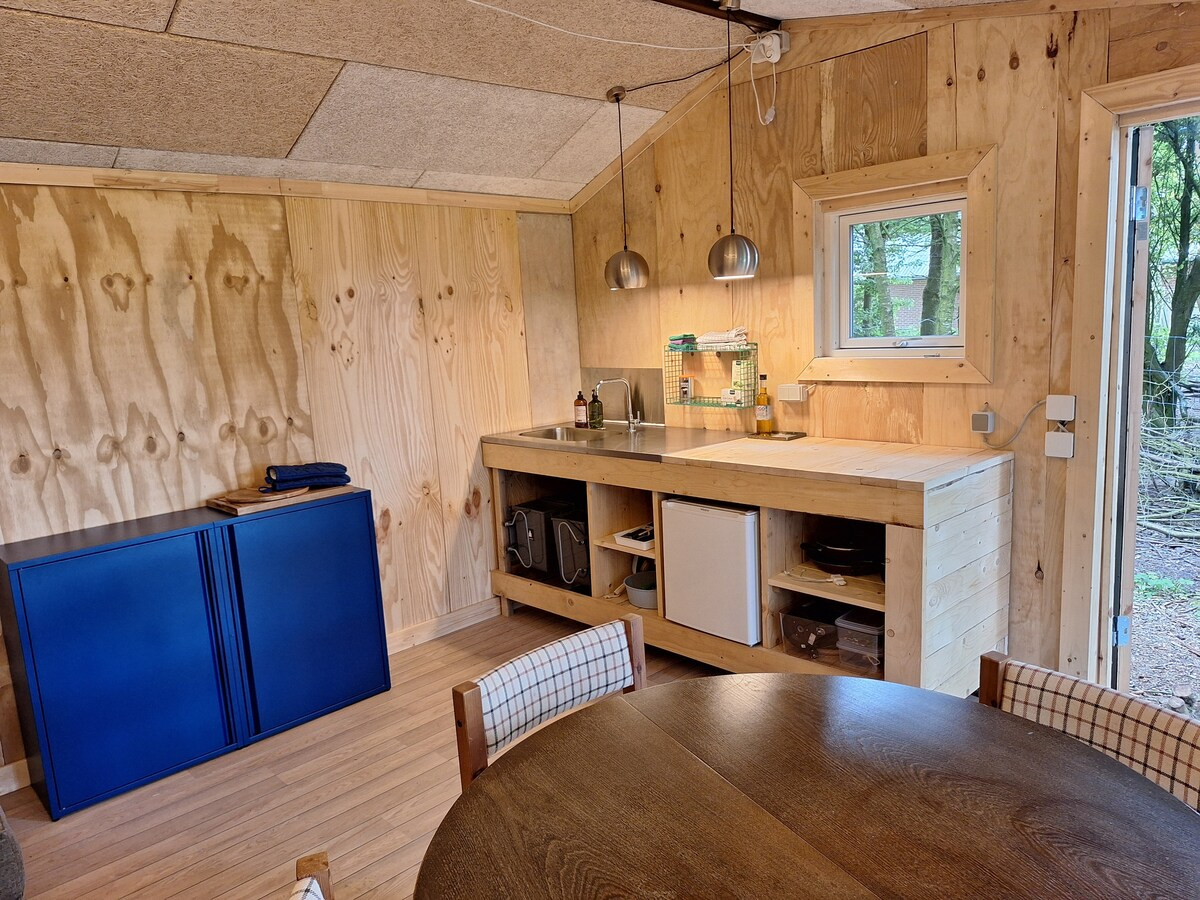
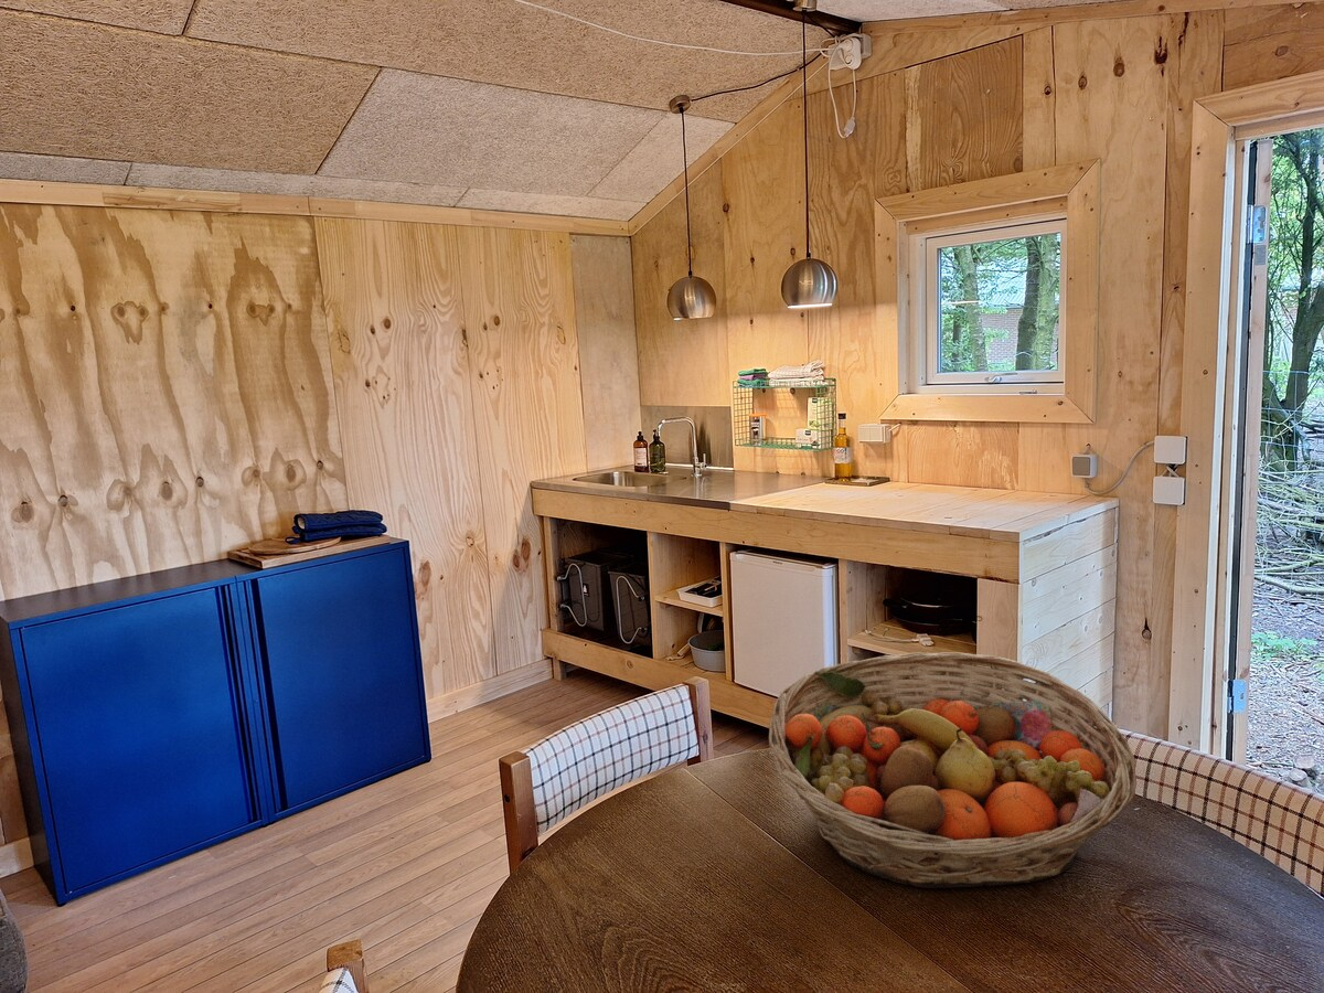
+ fruit basket [768,651,1138,889]
